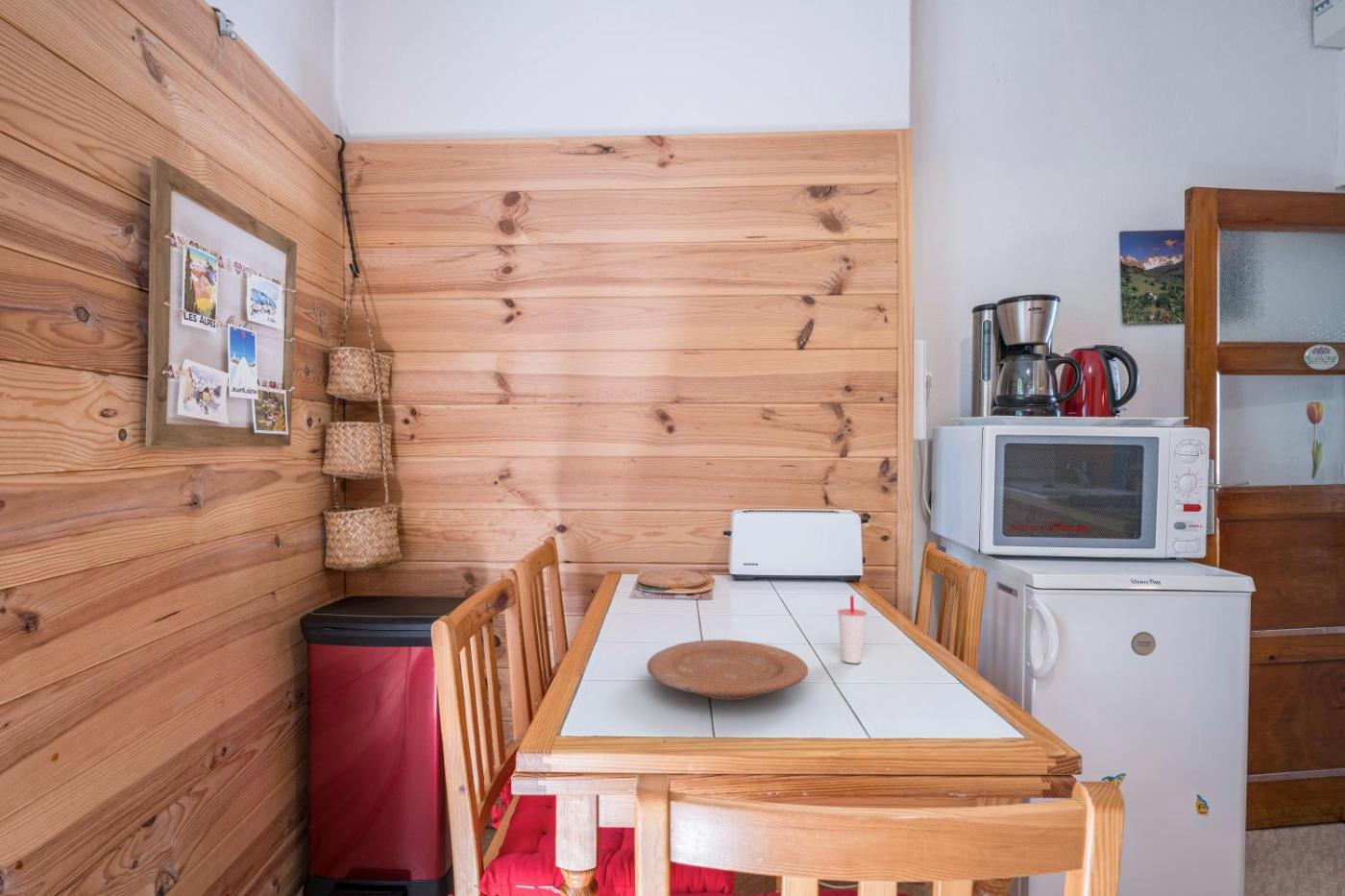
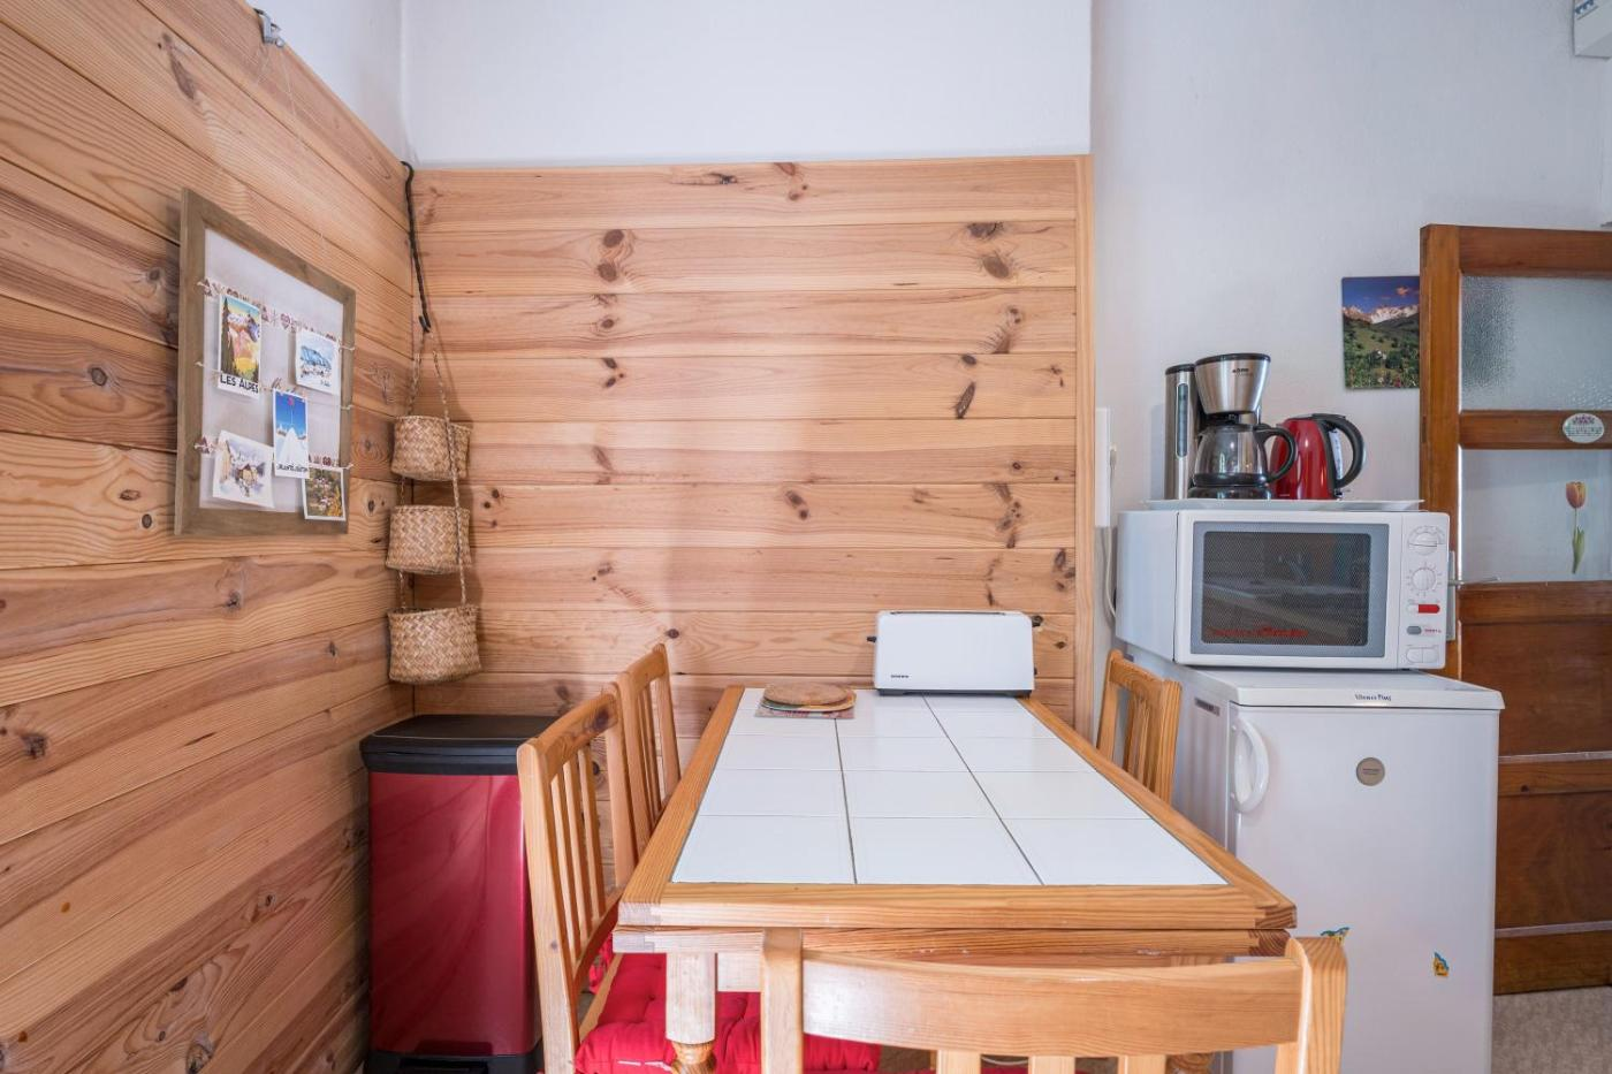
- cup [837,594,868,665]
- plate [646,639,809,701]
